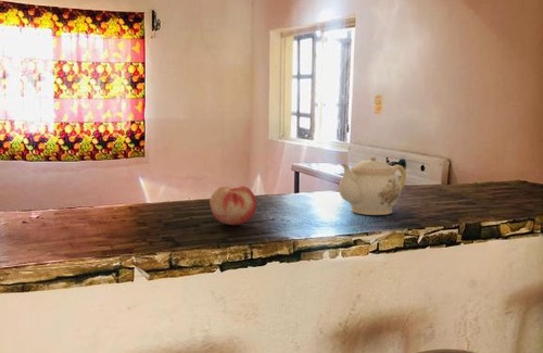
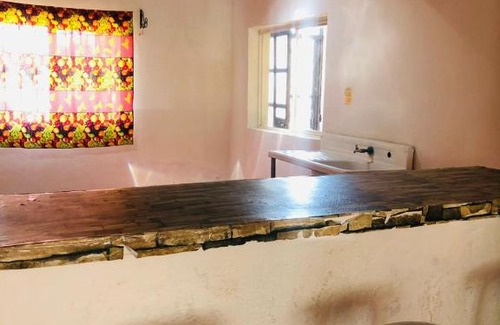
- teapot [338,155,407,216]
- fruit [209,185,257,226]
